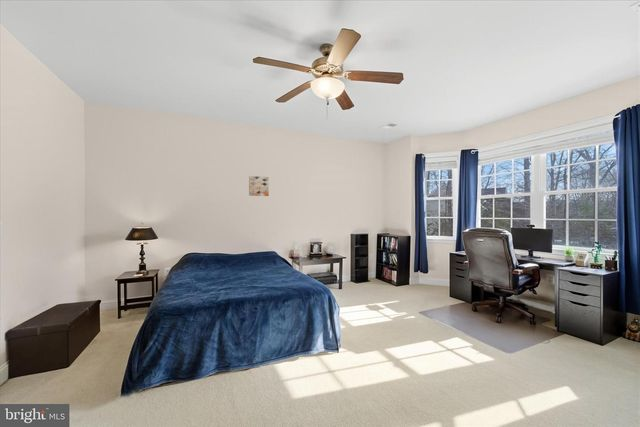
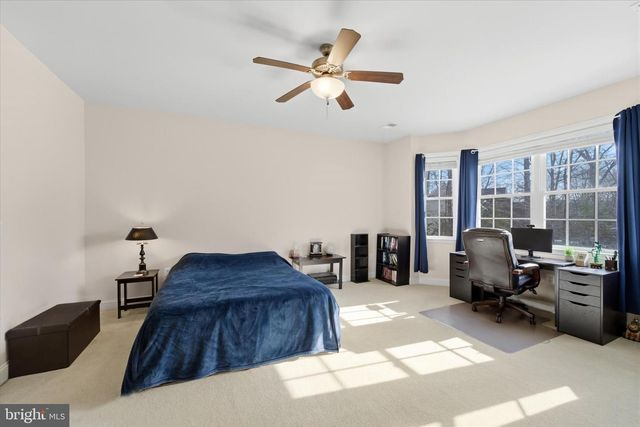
- wall art [248,175,270,197]
